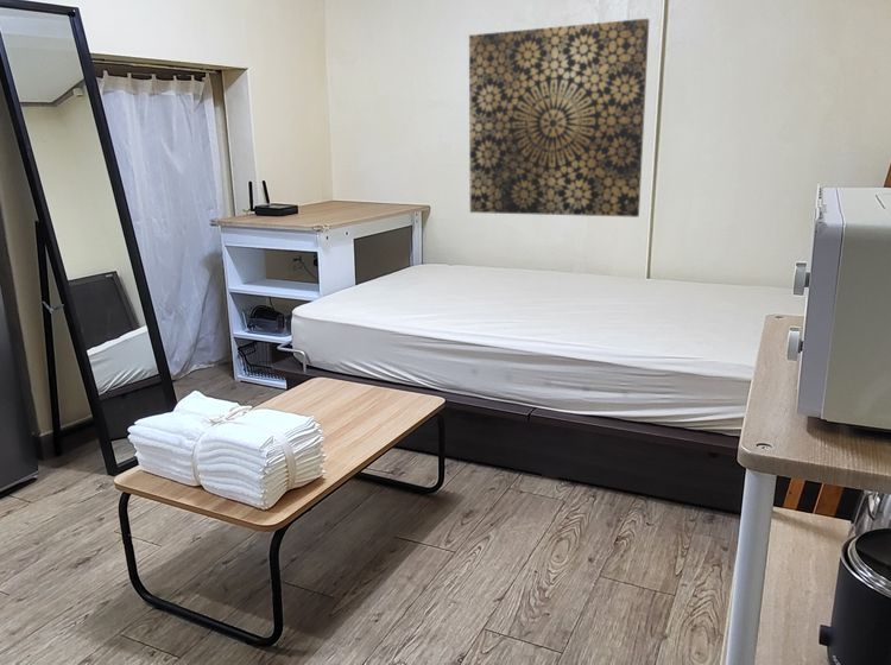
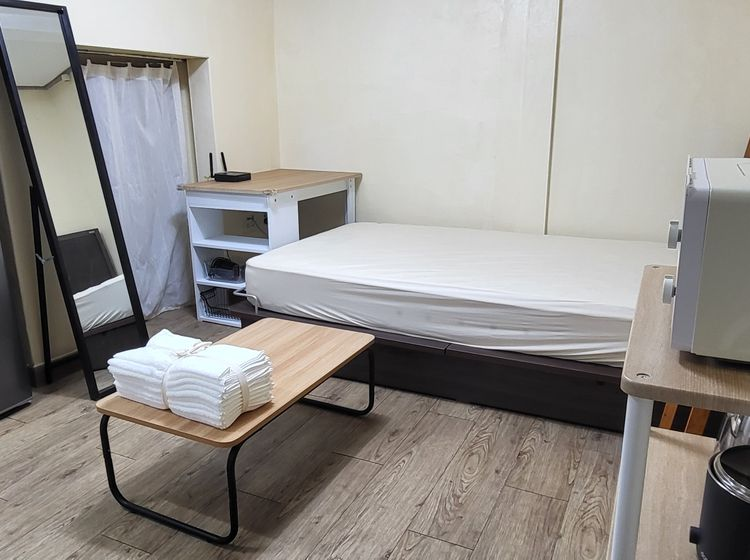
- wall art [468,18,650,218]
